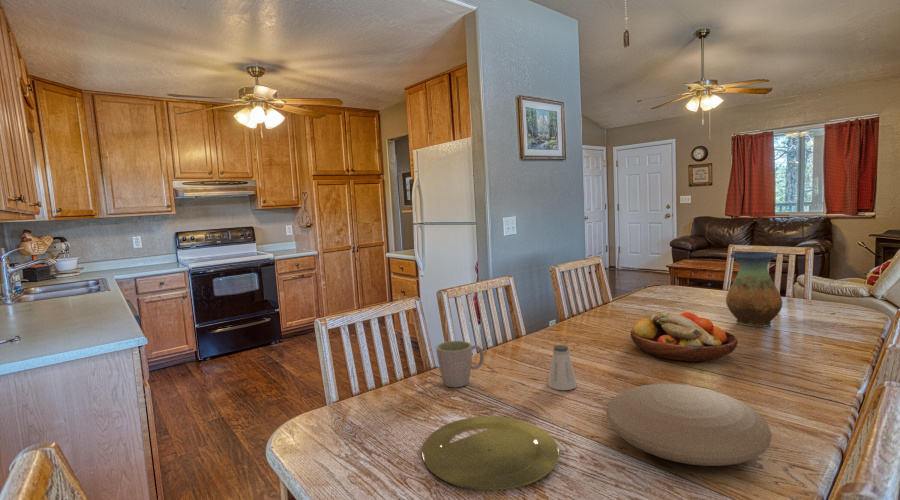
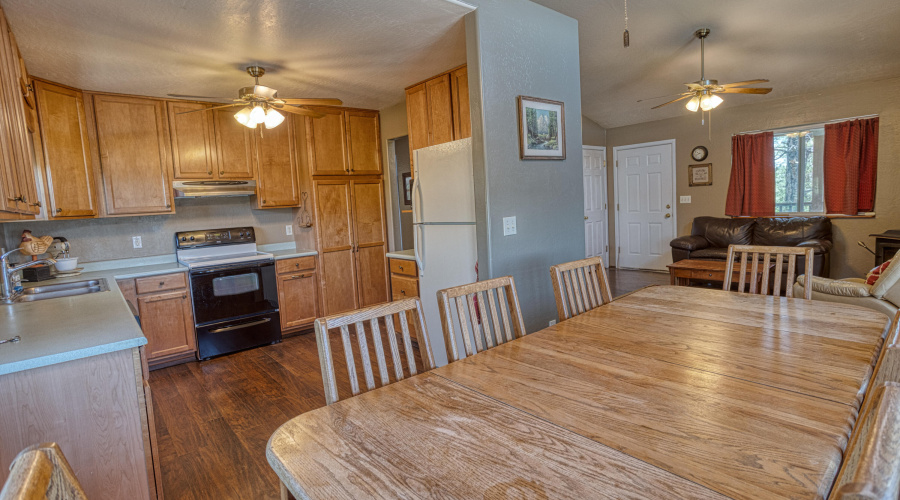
- mug [435,340,485,388]
- saltshaker [547,344,578,391]
- plate [606,383,773,467]
- fruit bowl [629,310,739,363]
- vase [725,251,783,328]
- plate [421,415,560,491]
